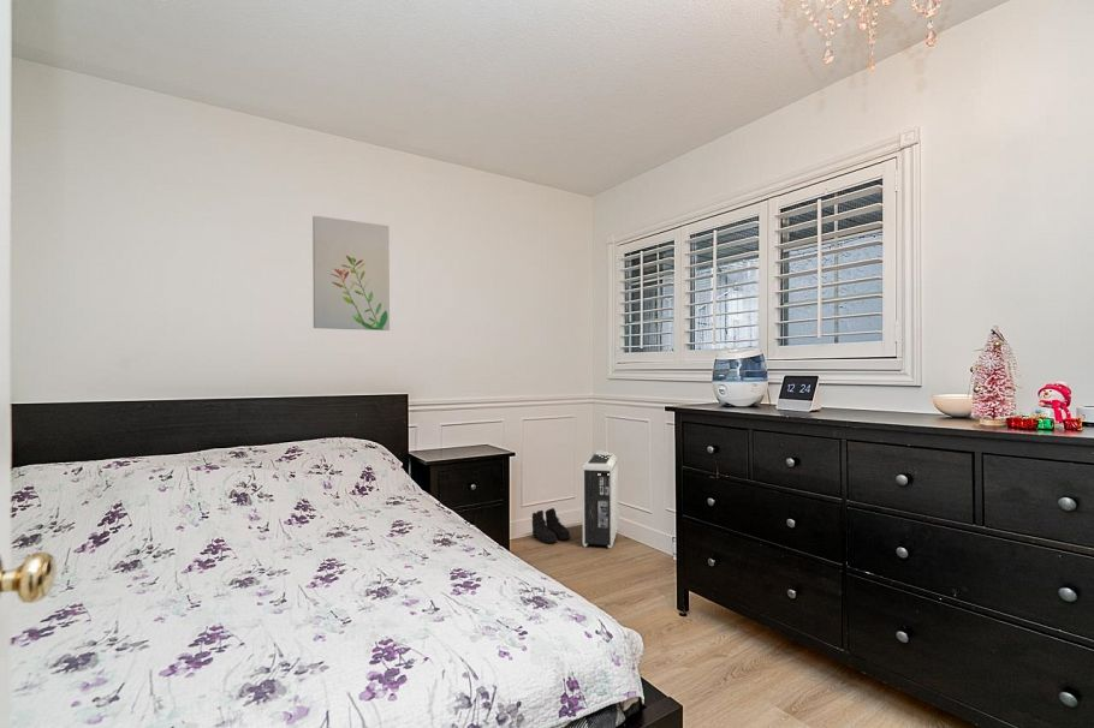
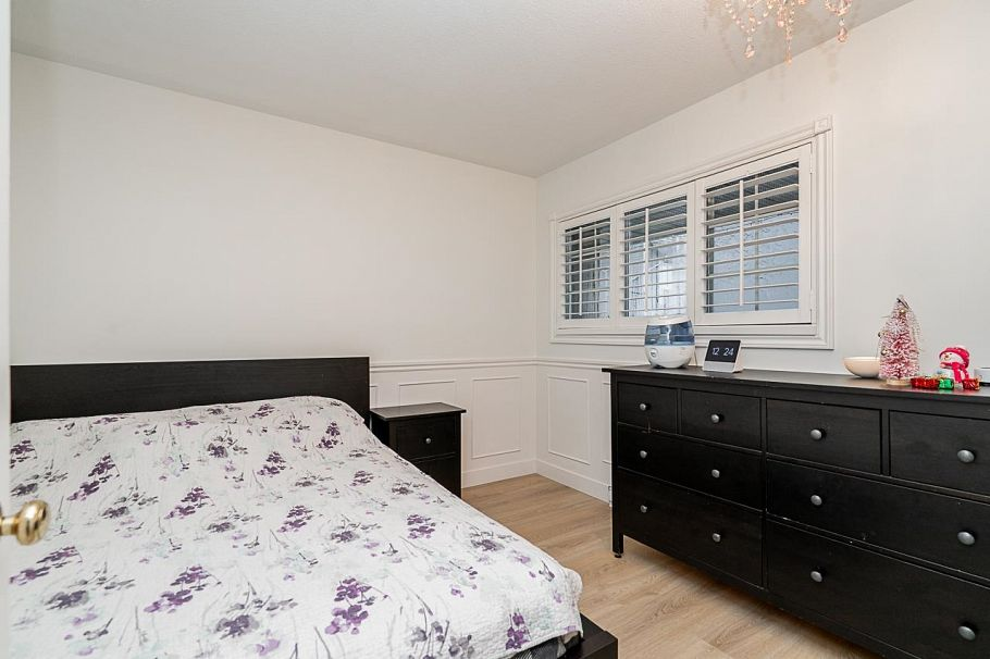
- wall art [311,215,391,332]
- boots [531,507,571,544]
- air purifier [581,448,620,549]
